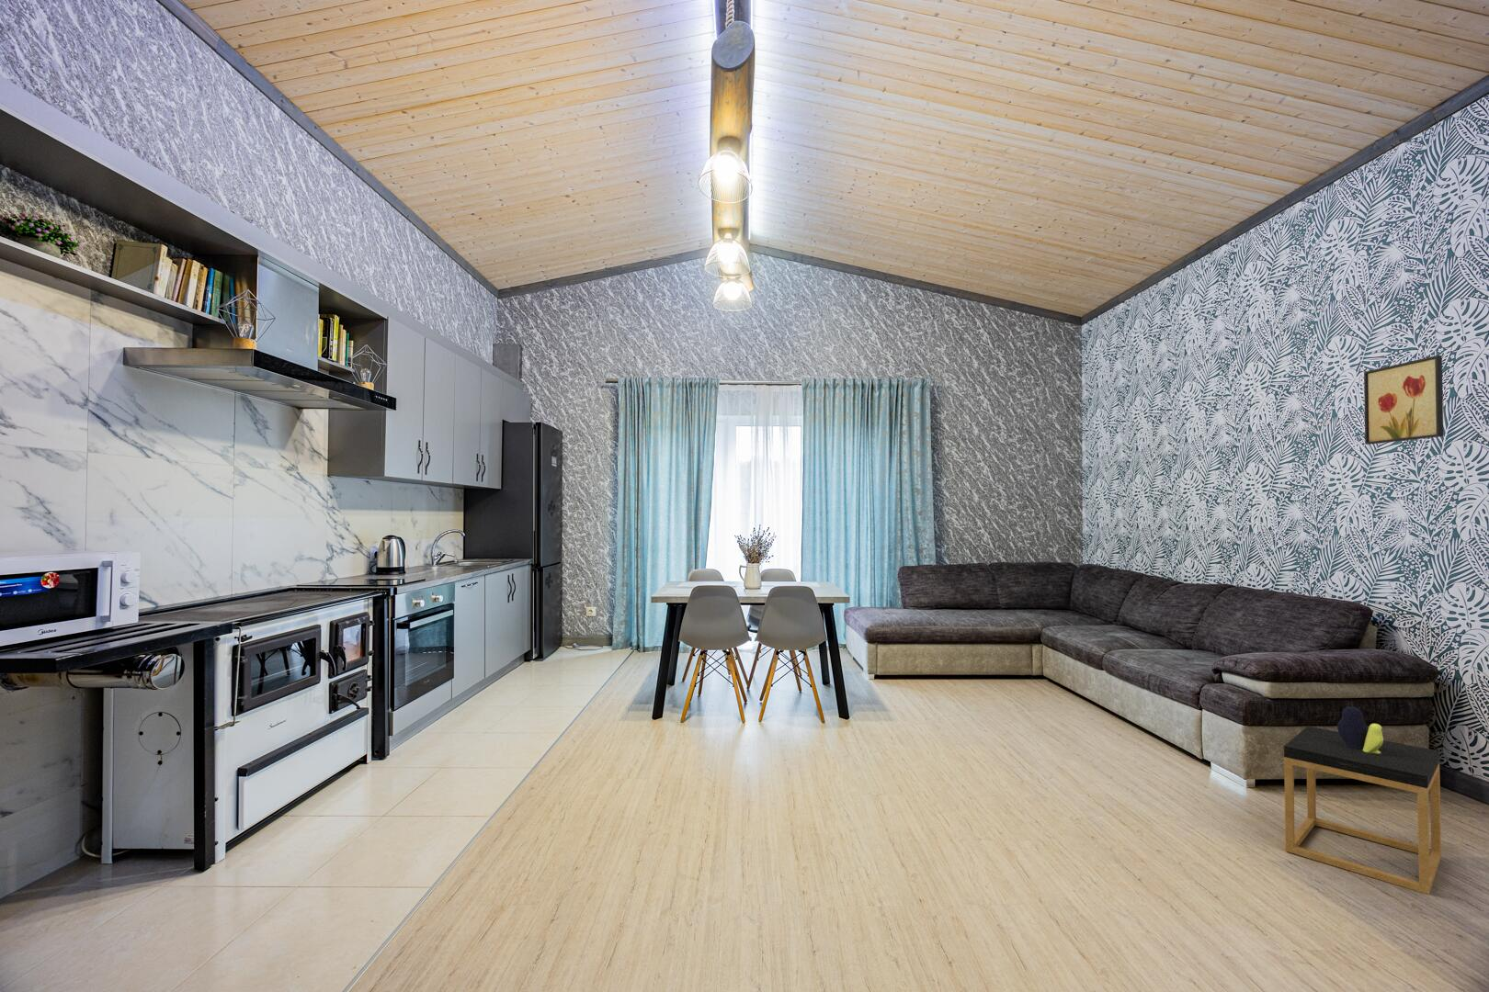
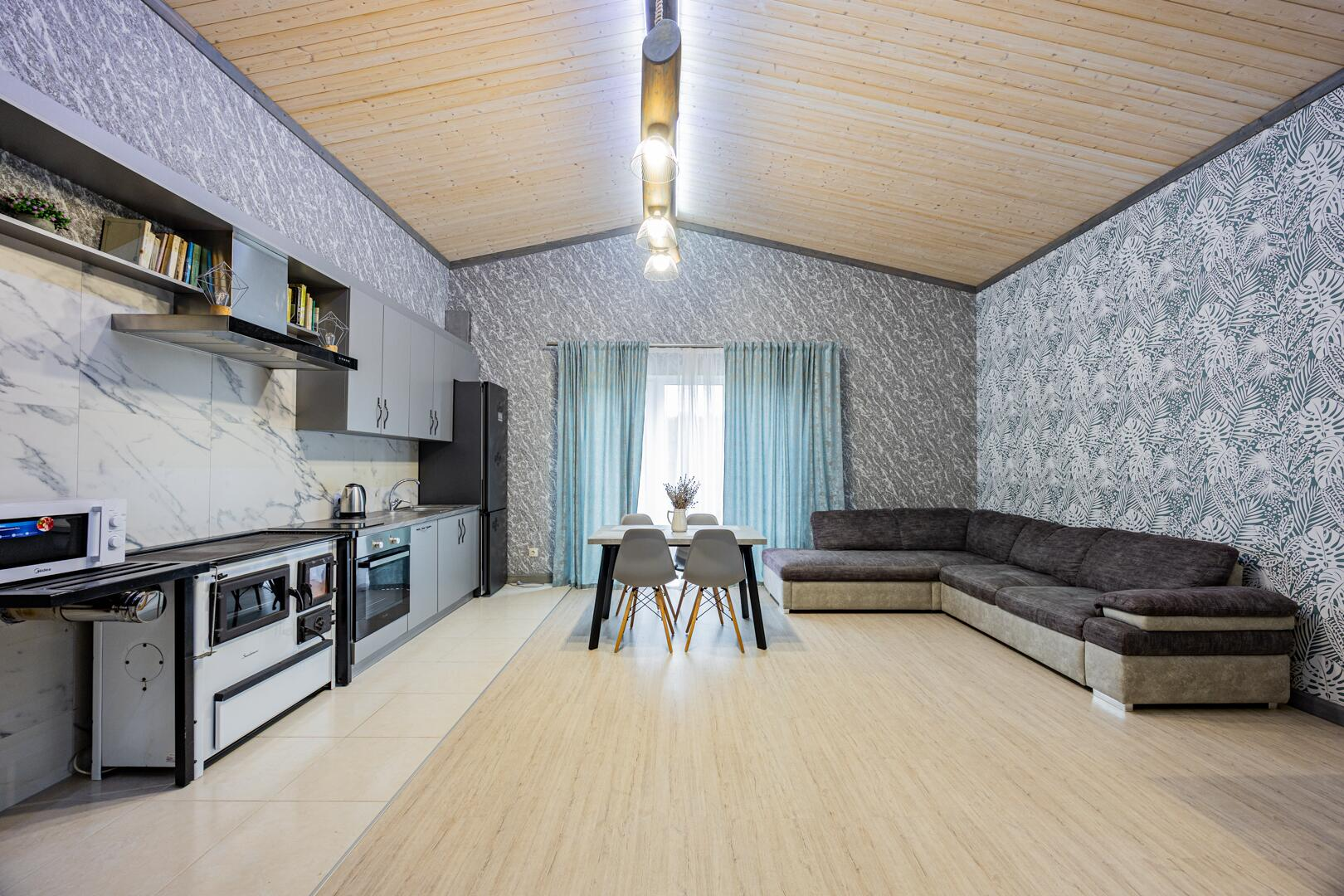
- side table [1283,706,1442,896]
- wall art [1363,354,1444,445]
